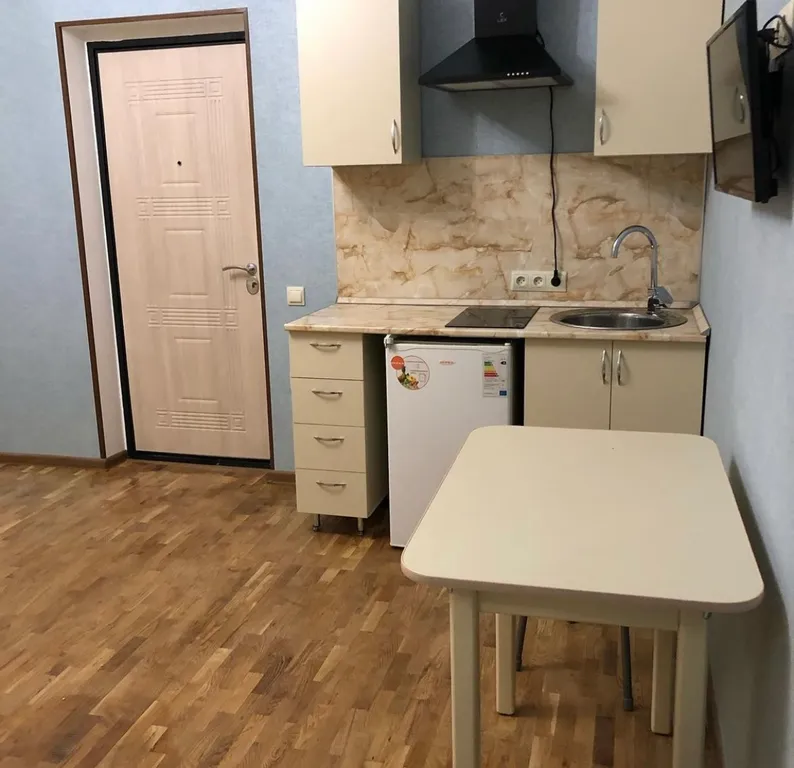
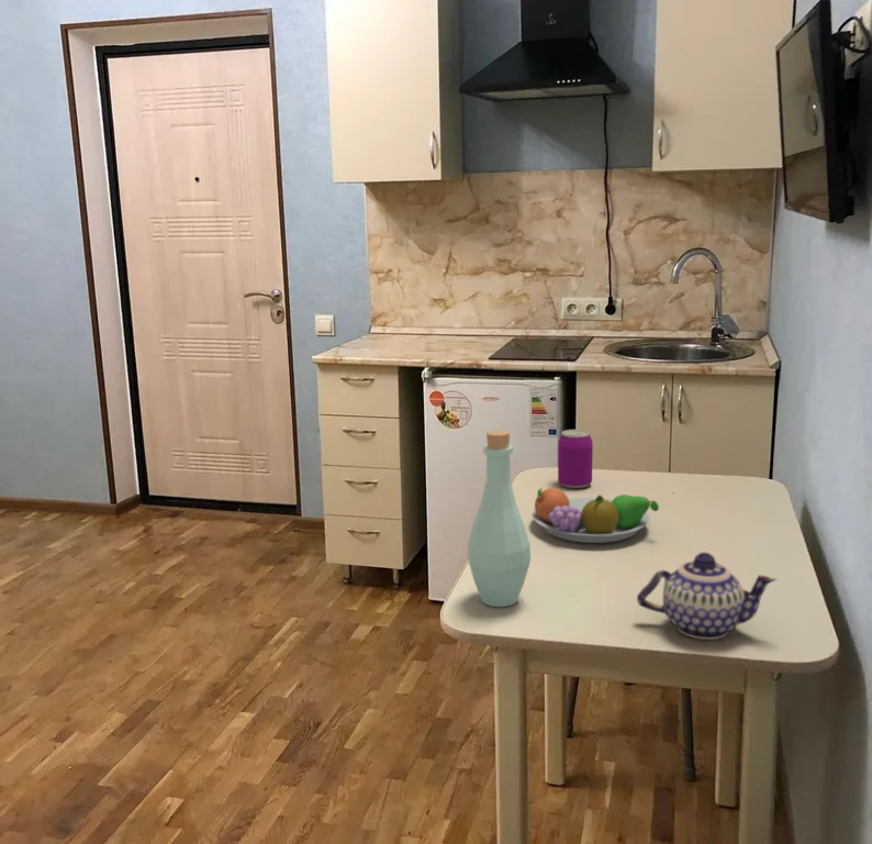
+ beverage can [557,429,594,489]
+ fruit bowl [530,487,660,544]
+ bottle [467,430,532,608]
+ teapot [636,552,778,641]
